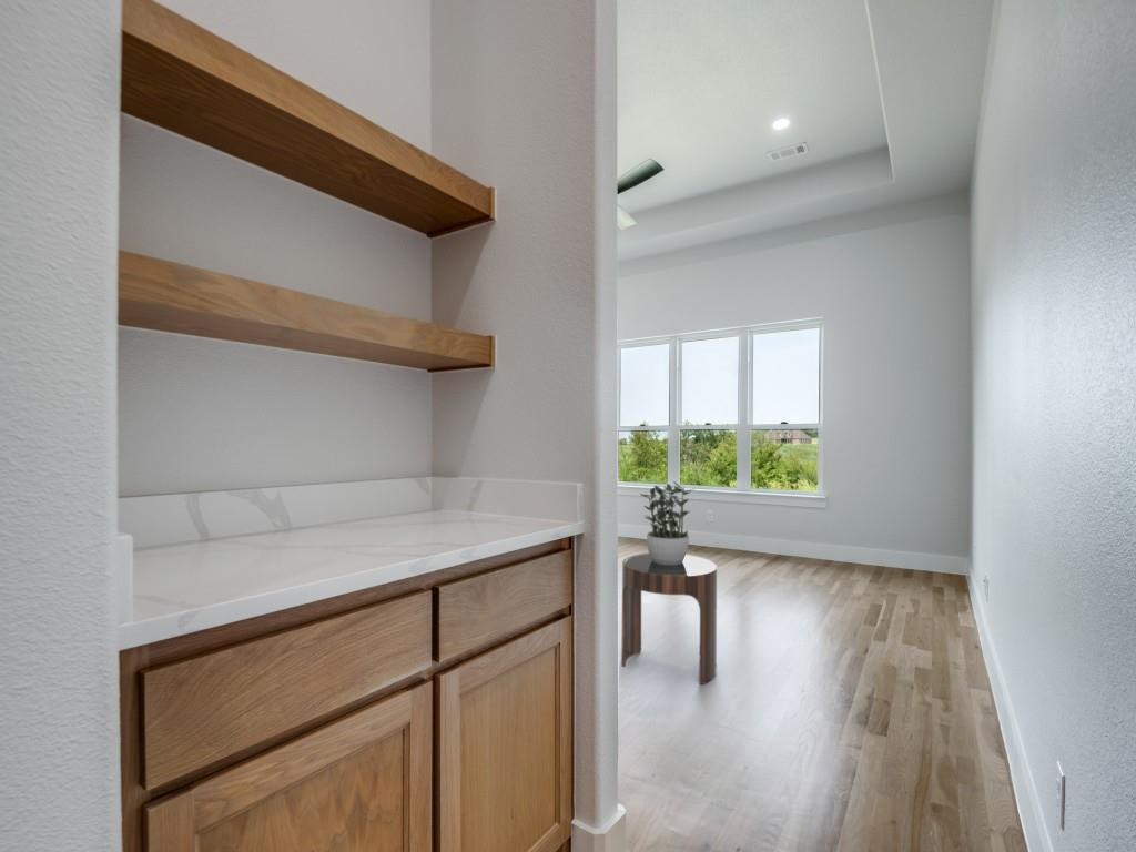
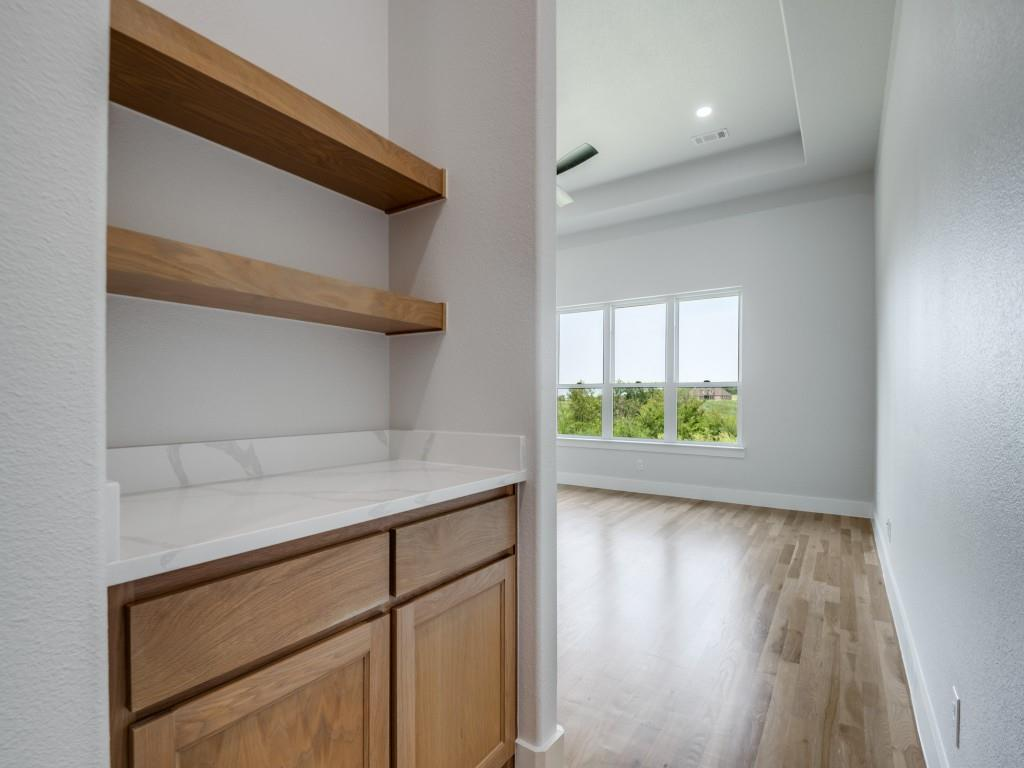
- side table [620,552,718,686]
- potted plant [639,480,694,565]
